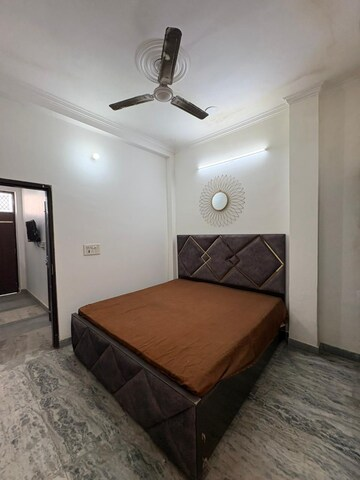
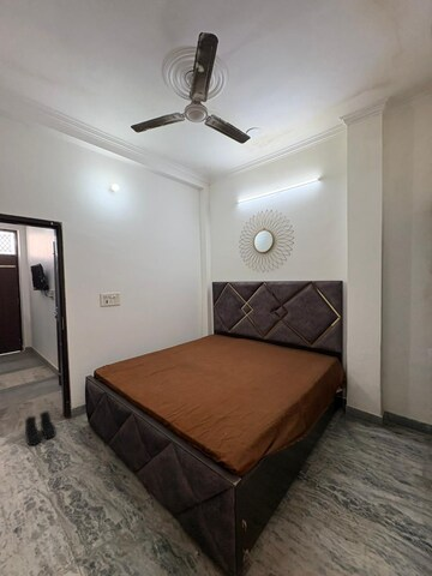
+ boots [24,410,58,446]
